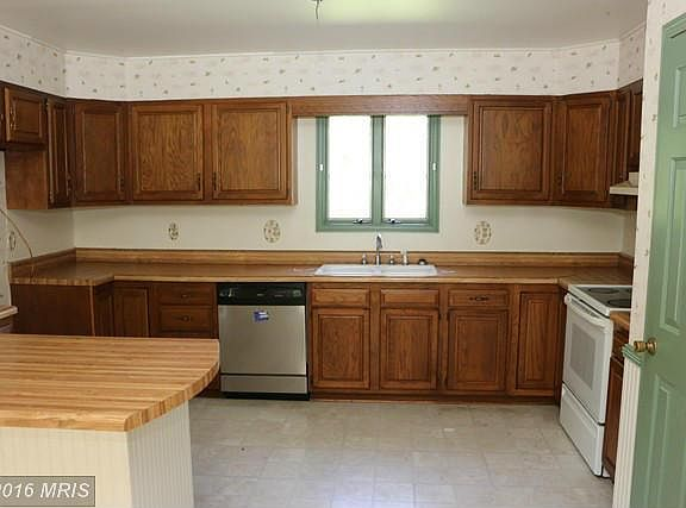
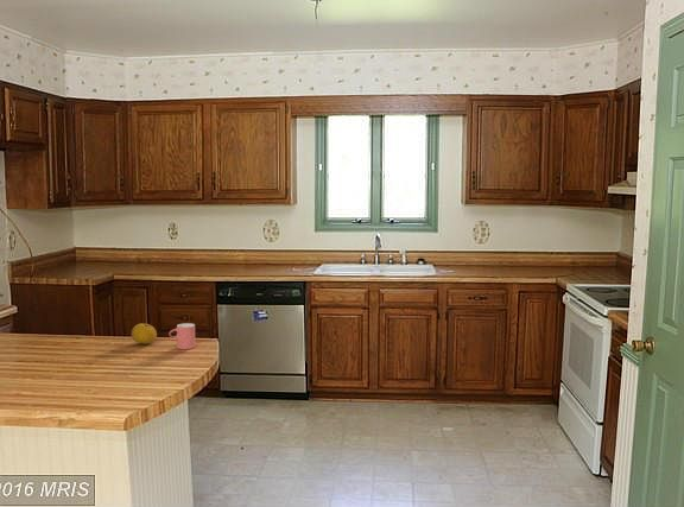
+ fruit [131,323,158,346]
+ cup [169,322,196,350]
